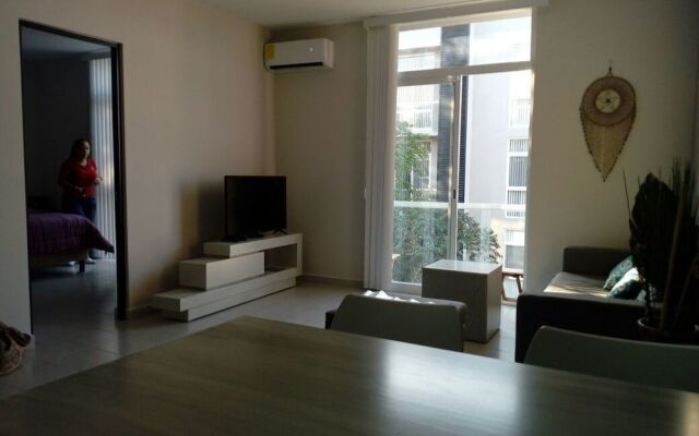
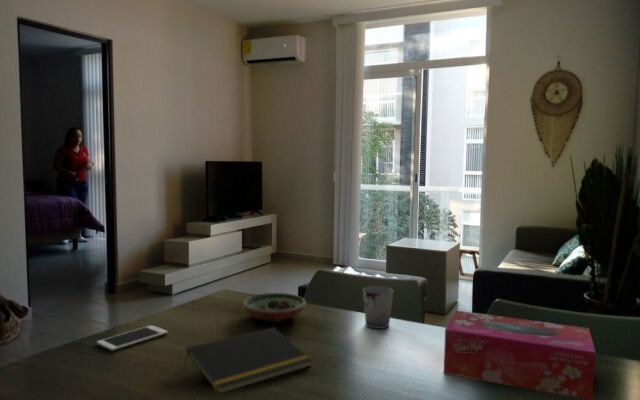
+ decorative bowl [242,292,307,323]
+ notepad [183,326,313,395]
+ cup [362,285,395,330]
+ cell phone [96,324,169,352]
+ tissue box [443,309,596,400]
